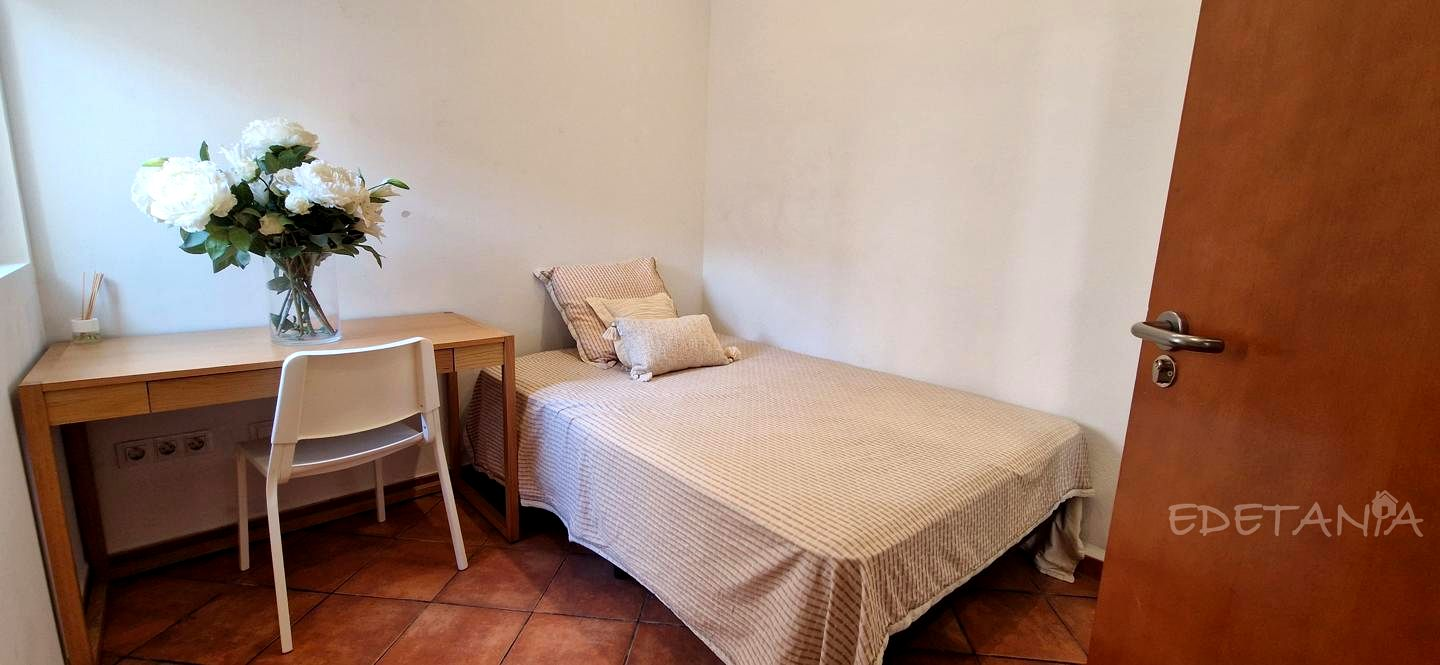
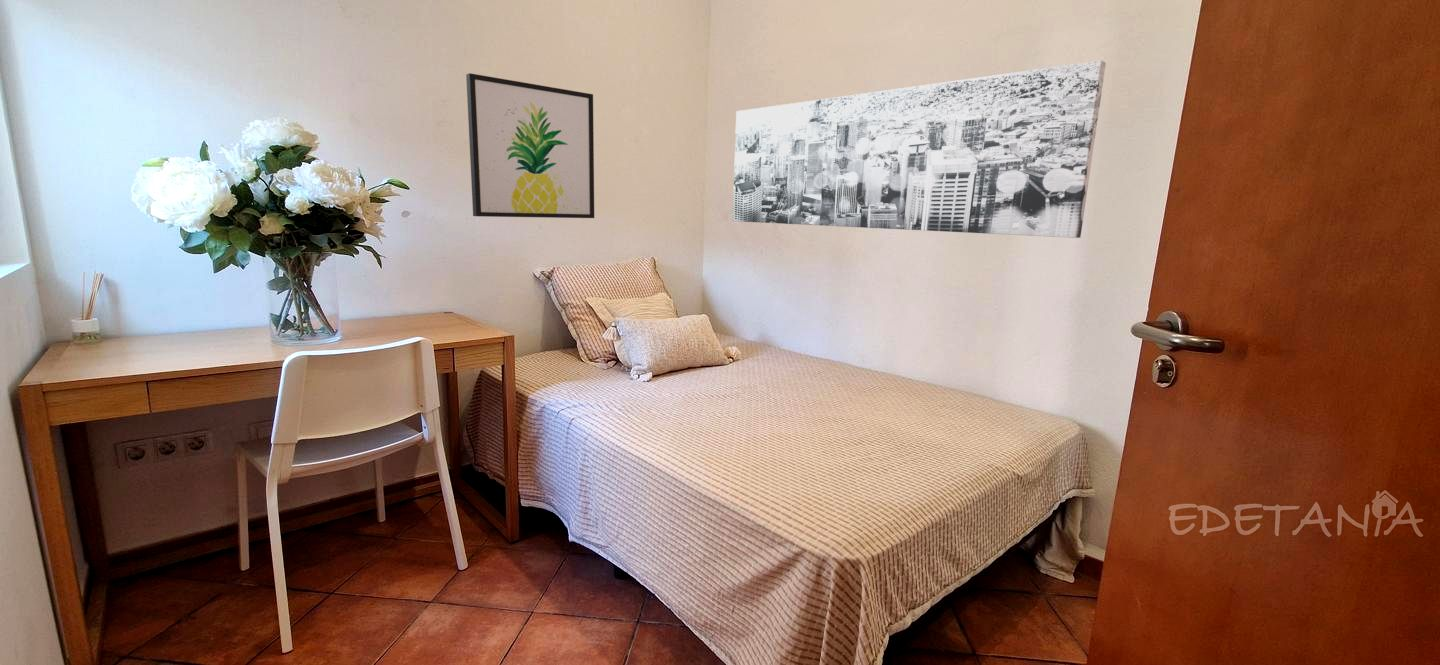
+ wall art [465,73,595,219]
+ wall art [732,60,1107,239]
